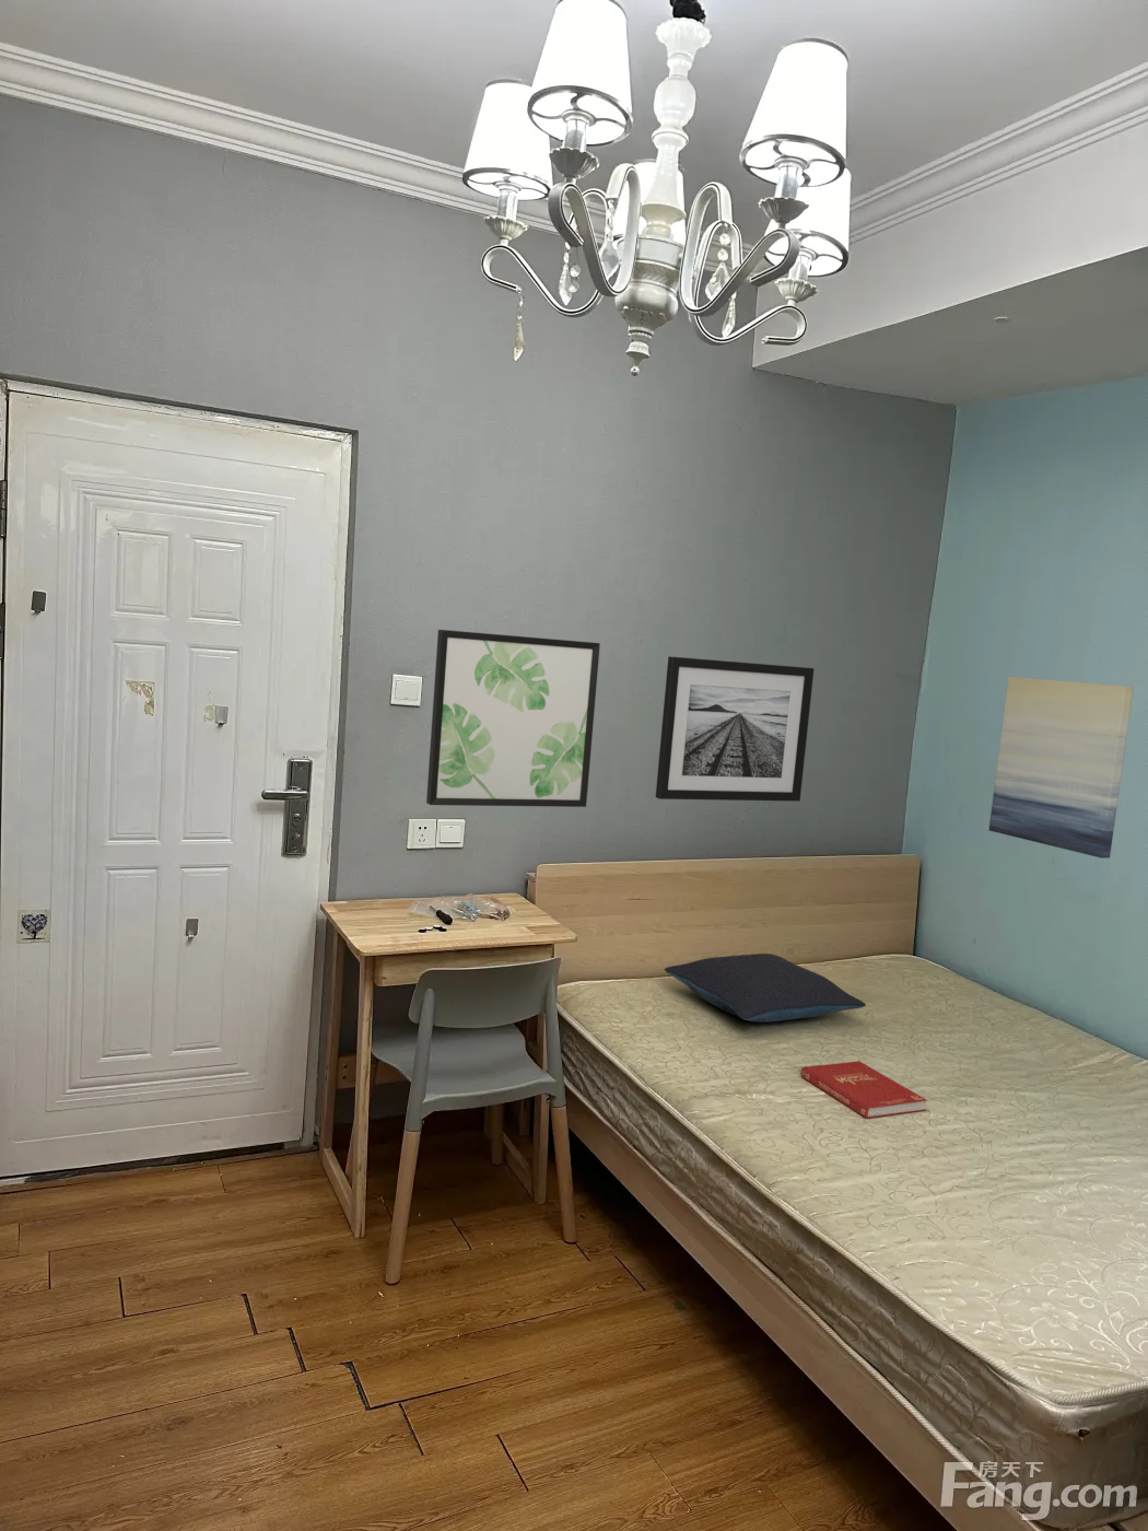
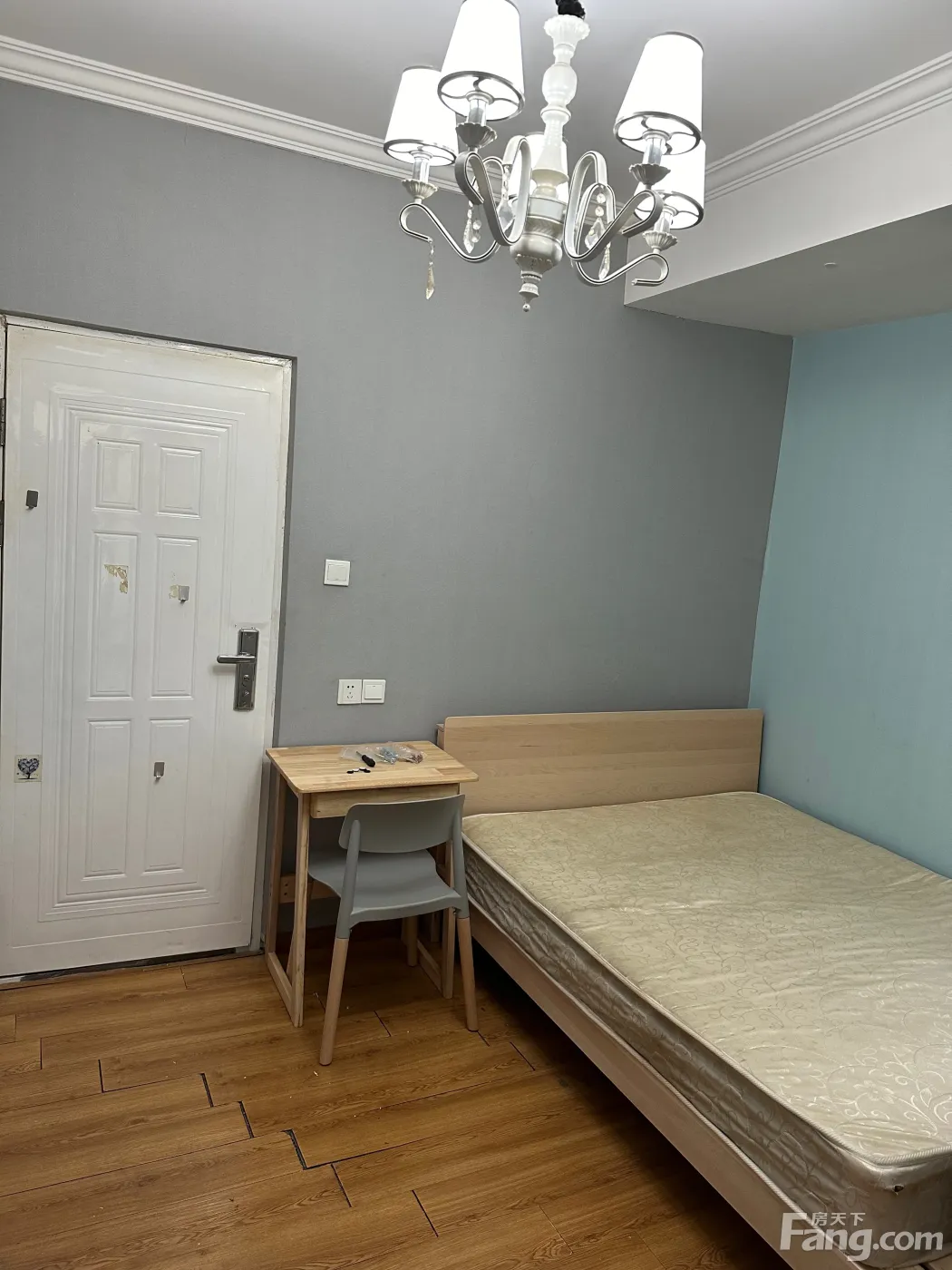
- wall art [989,676,1135,860]
- pillow [663,952,867,1023]
- wall art [655,655,814,803]
- wall art [426,629,602,808]
- book [801,1060,929,1120]
